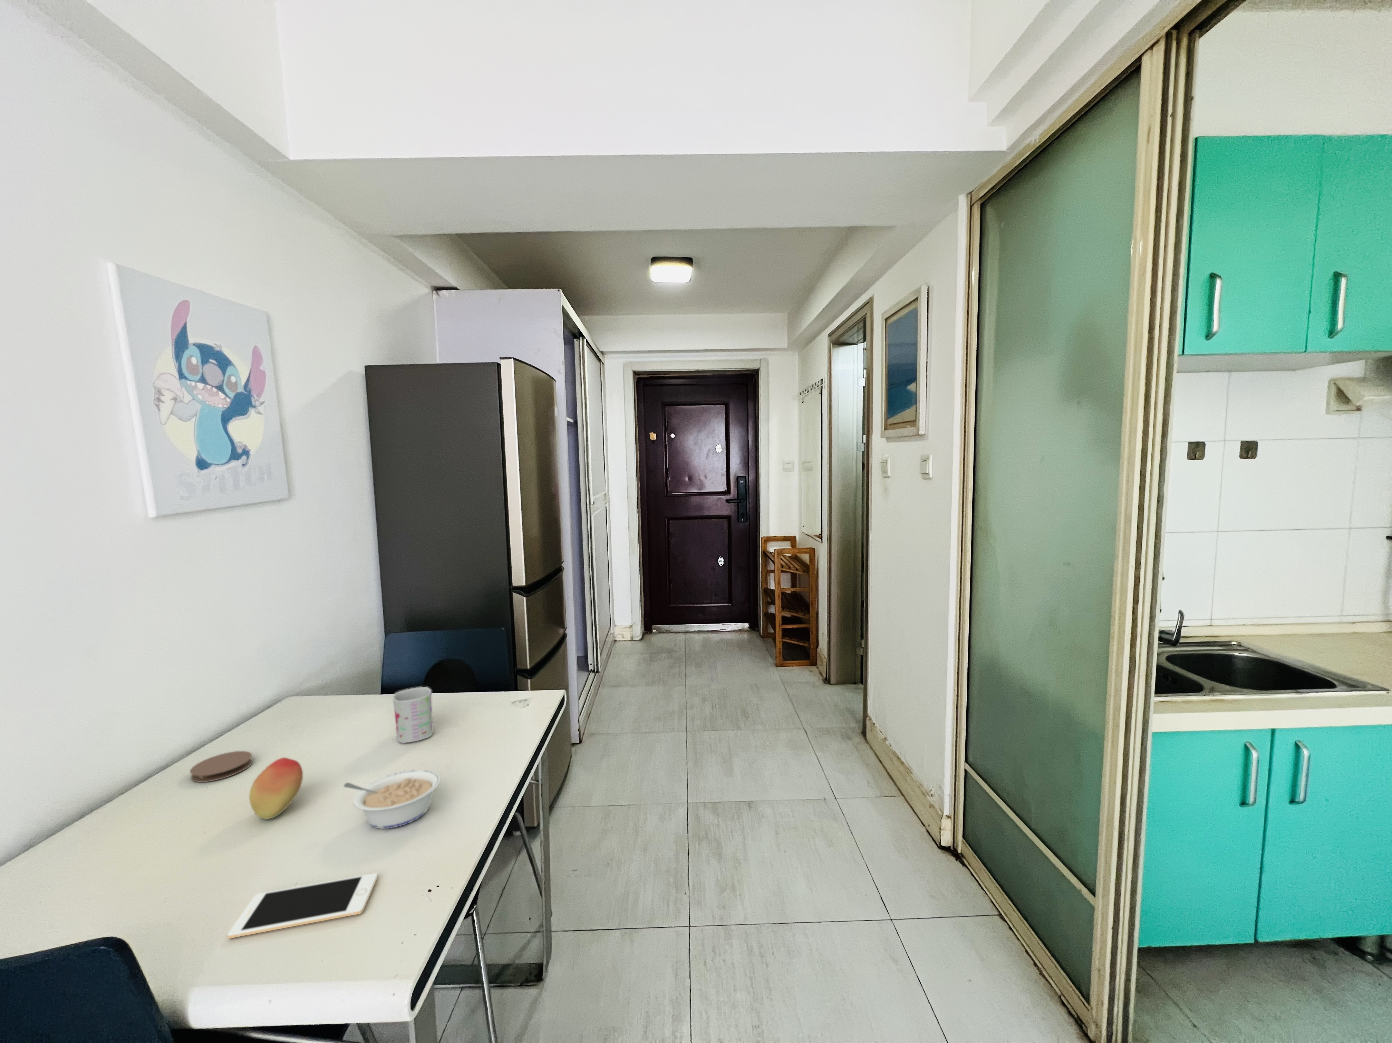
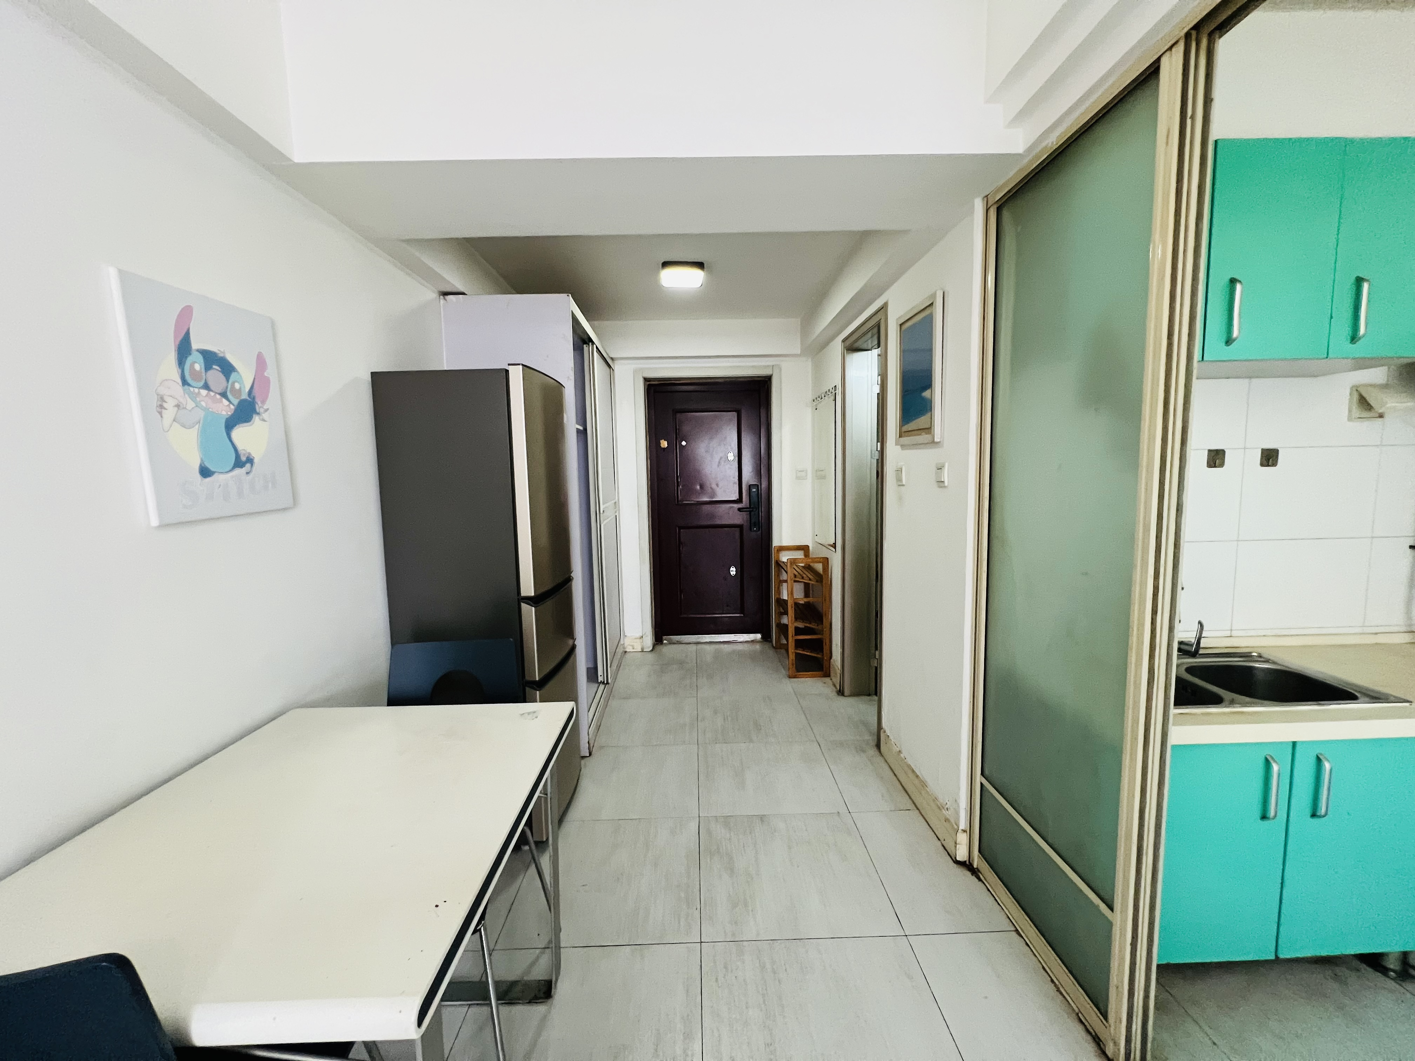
- cell phone [228,872,378,939]
- coaster [190,750,253,782]
- legume [343,769,441,829]
- mug [392,686,434,743]
- fruit [249,757,304,820]
